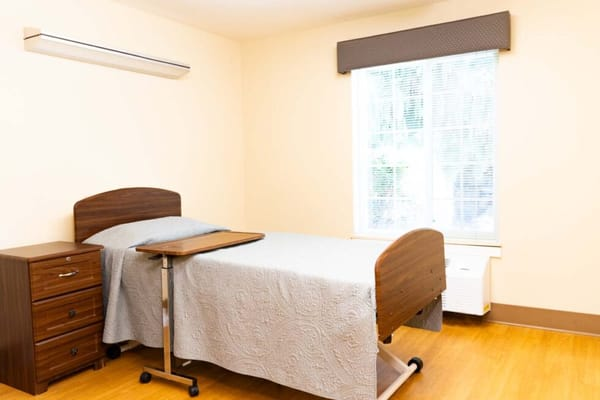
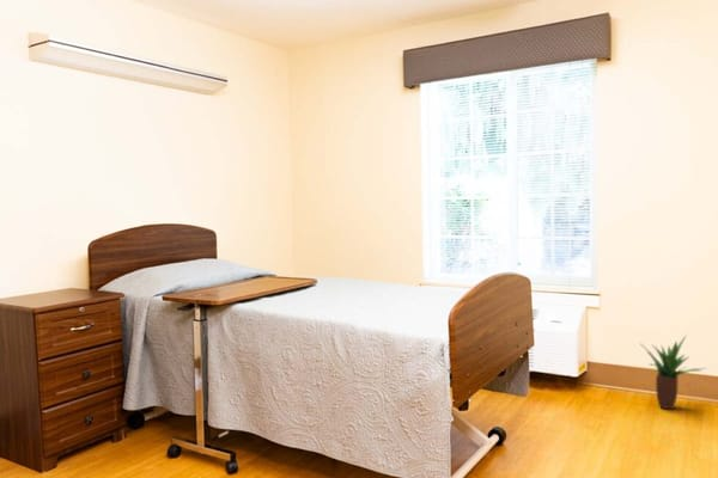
+ potted plant [639,335,706,411]
